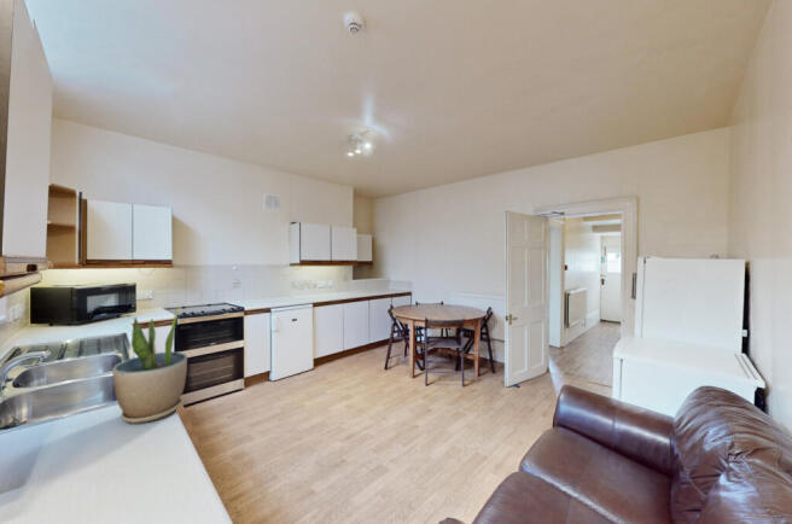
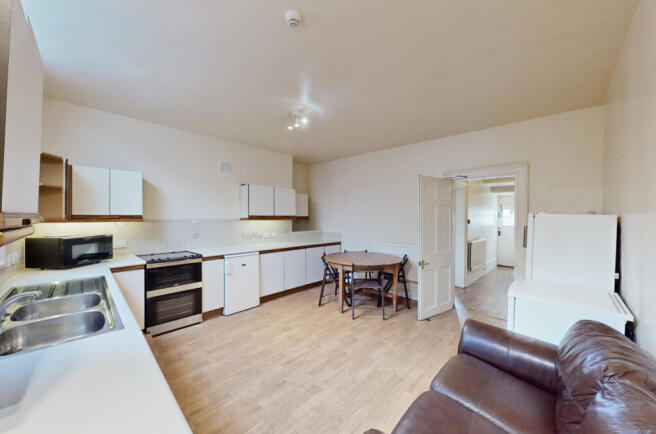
- potted plant [111,303,188,425]
